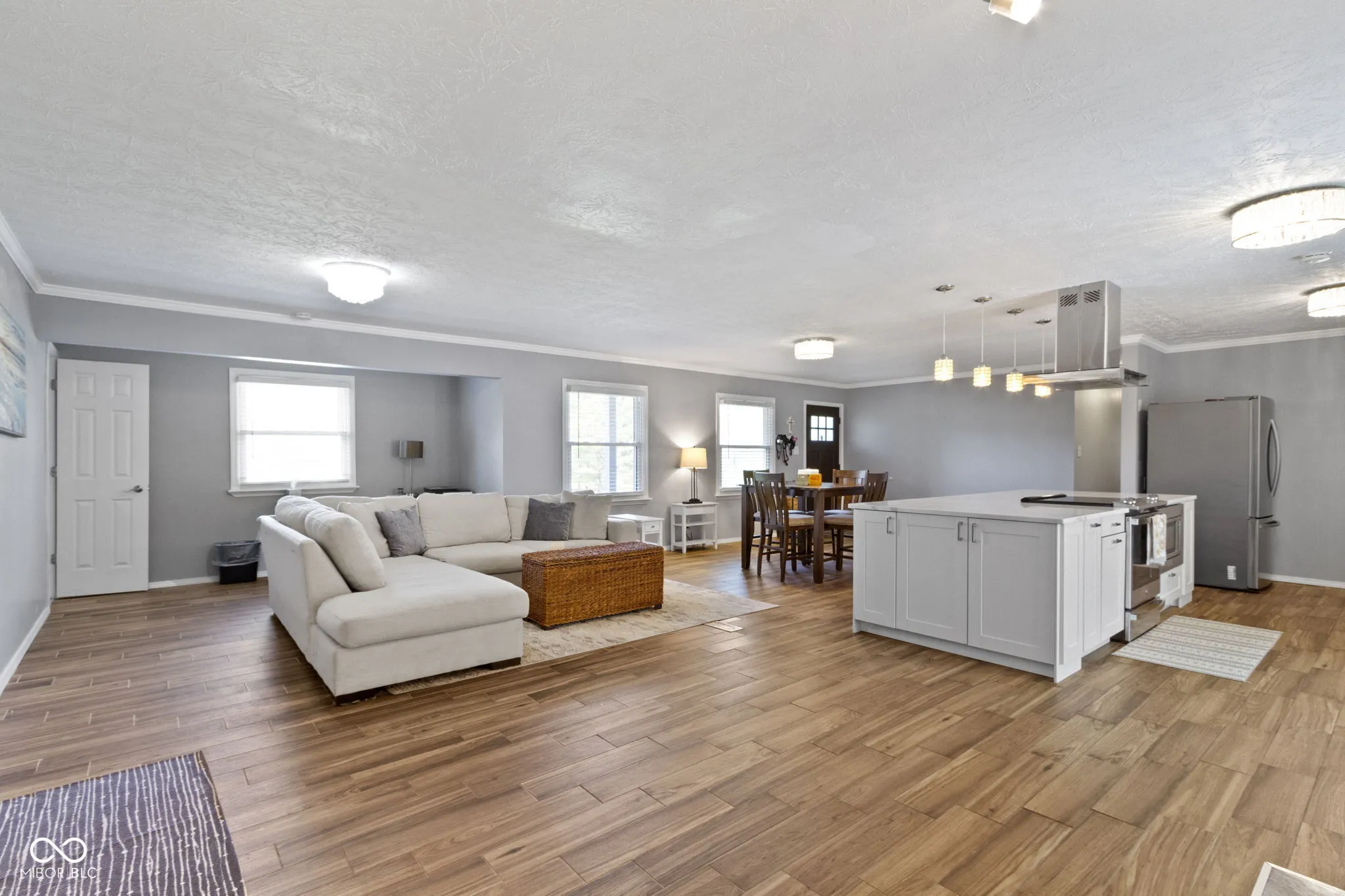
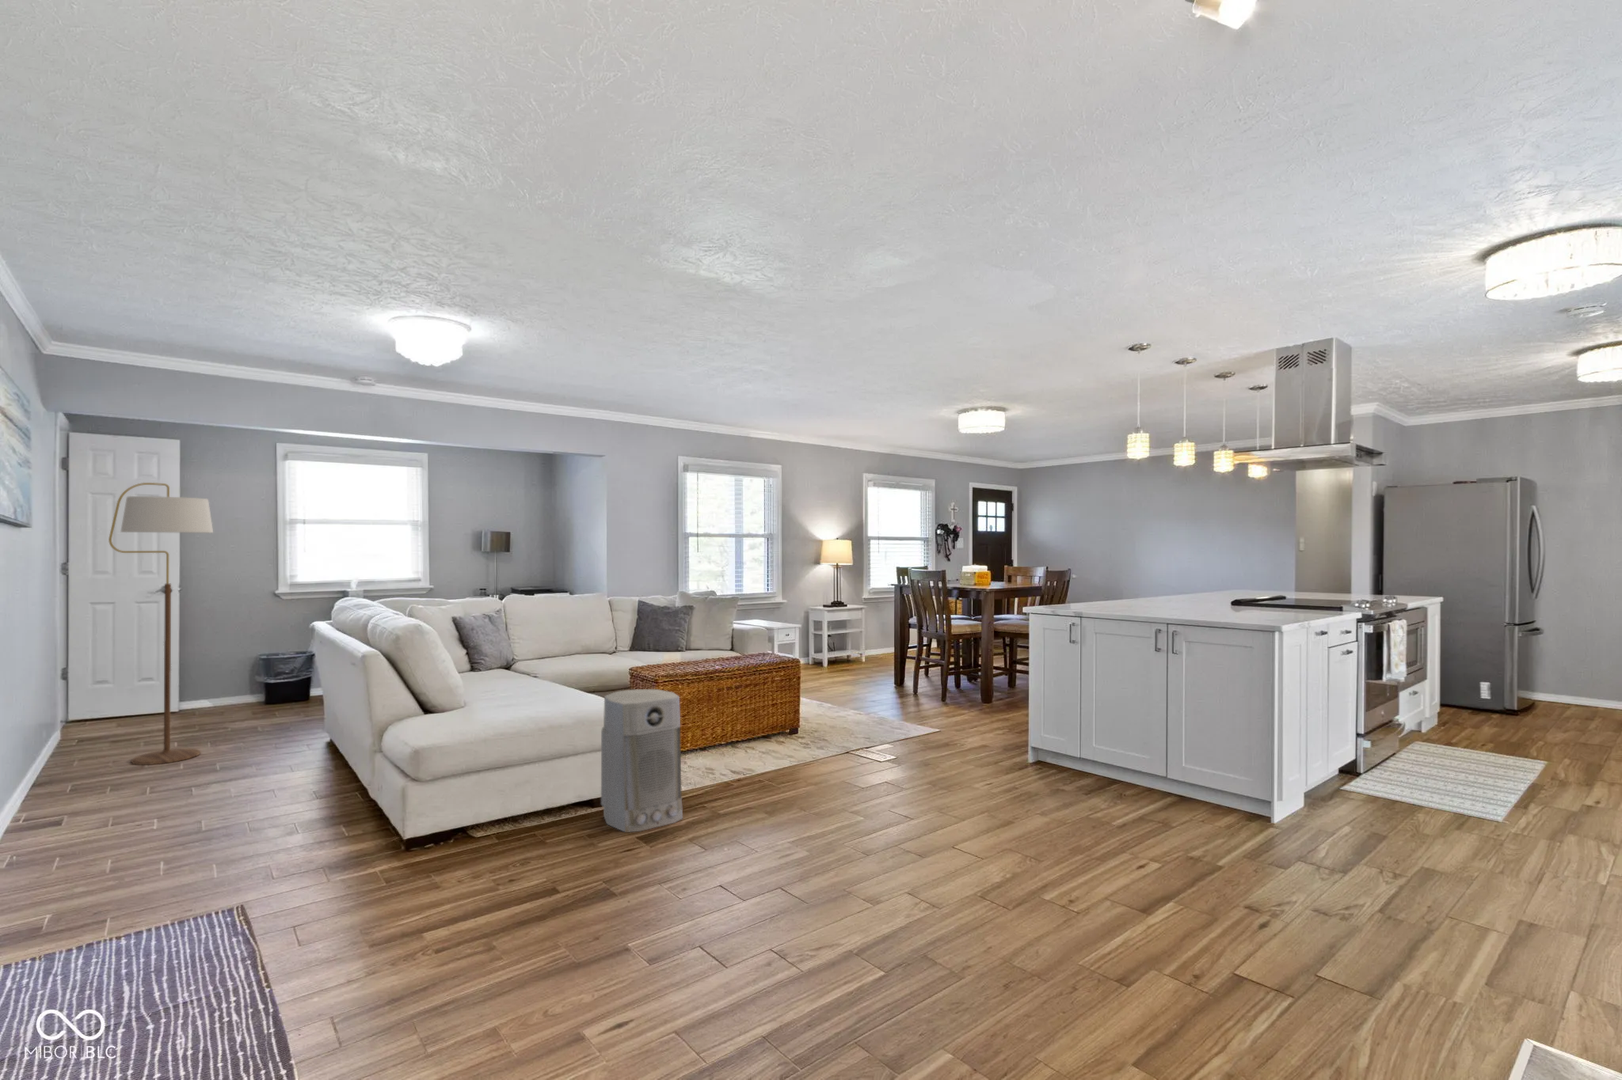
+ air purifier [601,688,684,833]
+ floor lamp [107,482,213,765]
